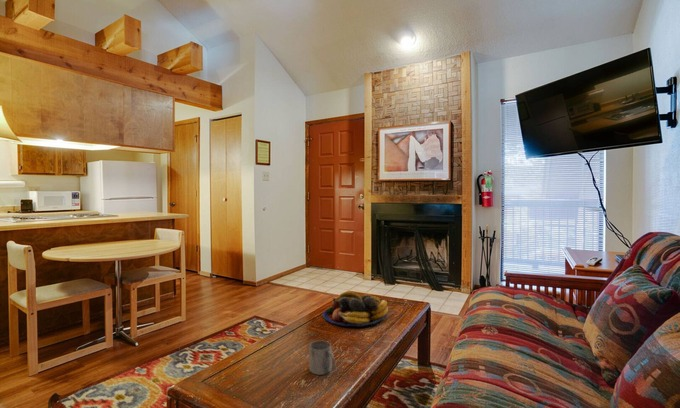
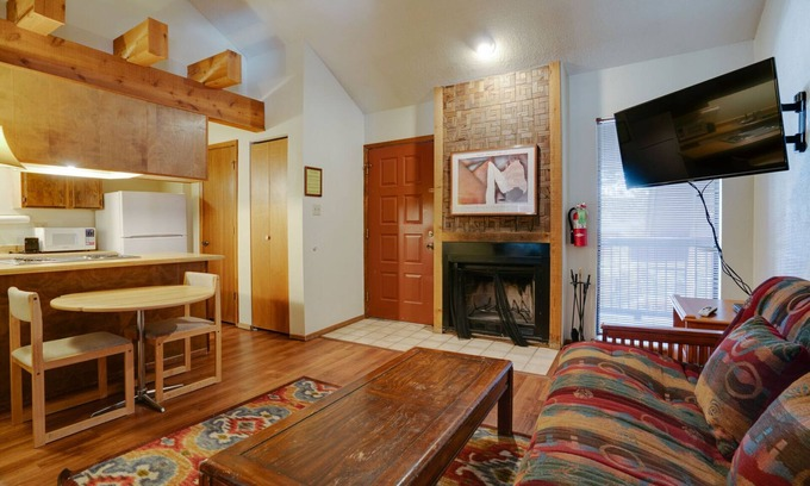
- fruit bowl [322,291,389,328]
- mug [308,339,336,376]
